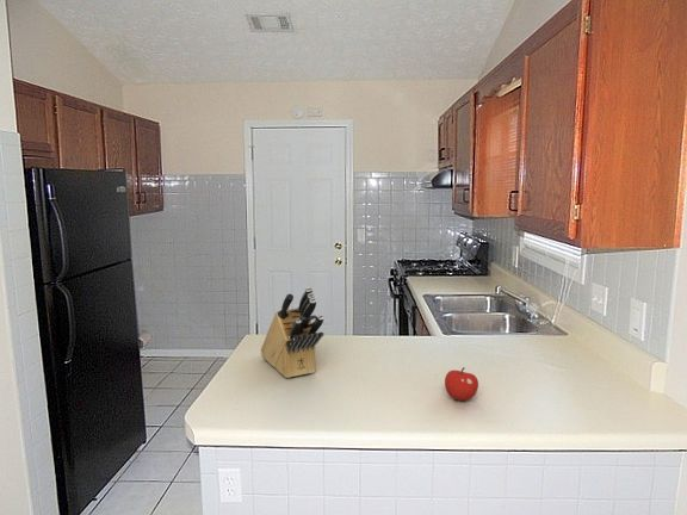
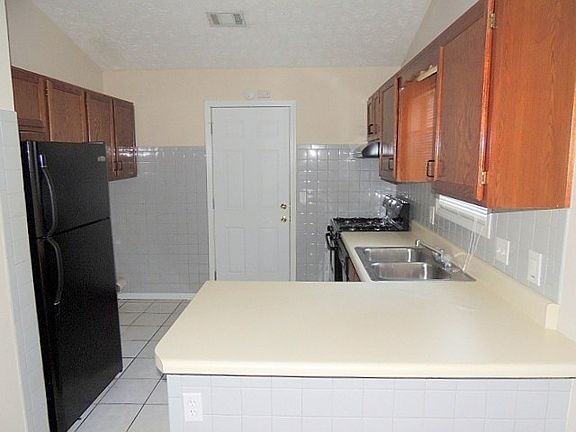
- knife block [260,286,324,379]
- fruit [444,366,479,402]
